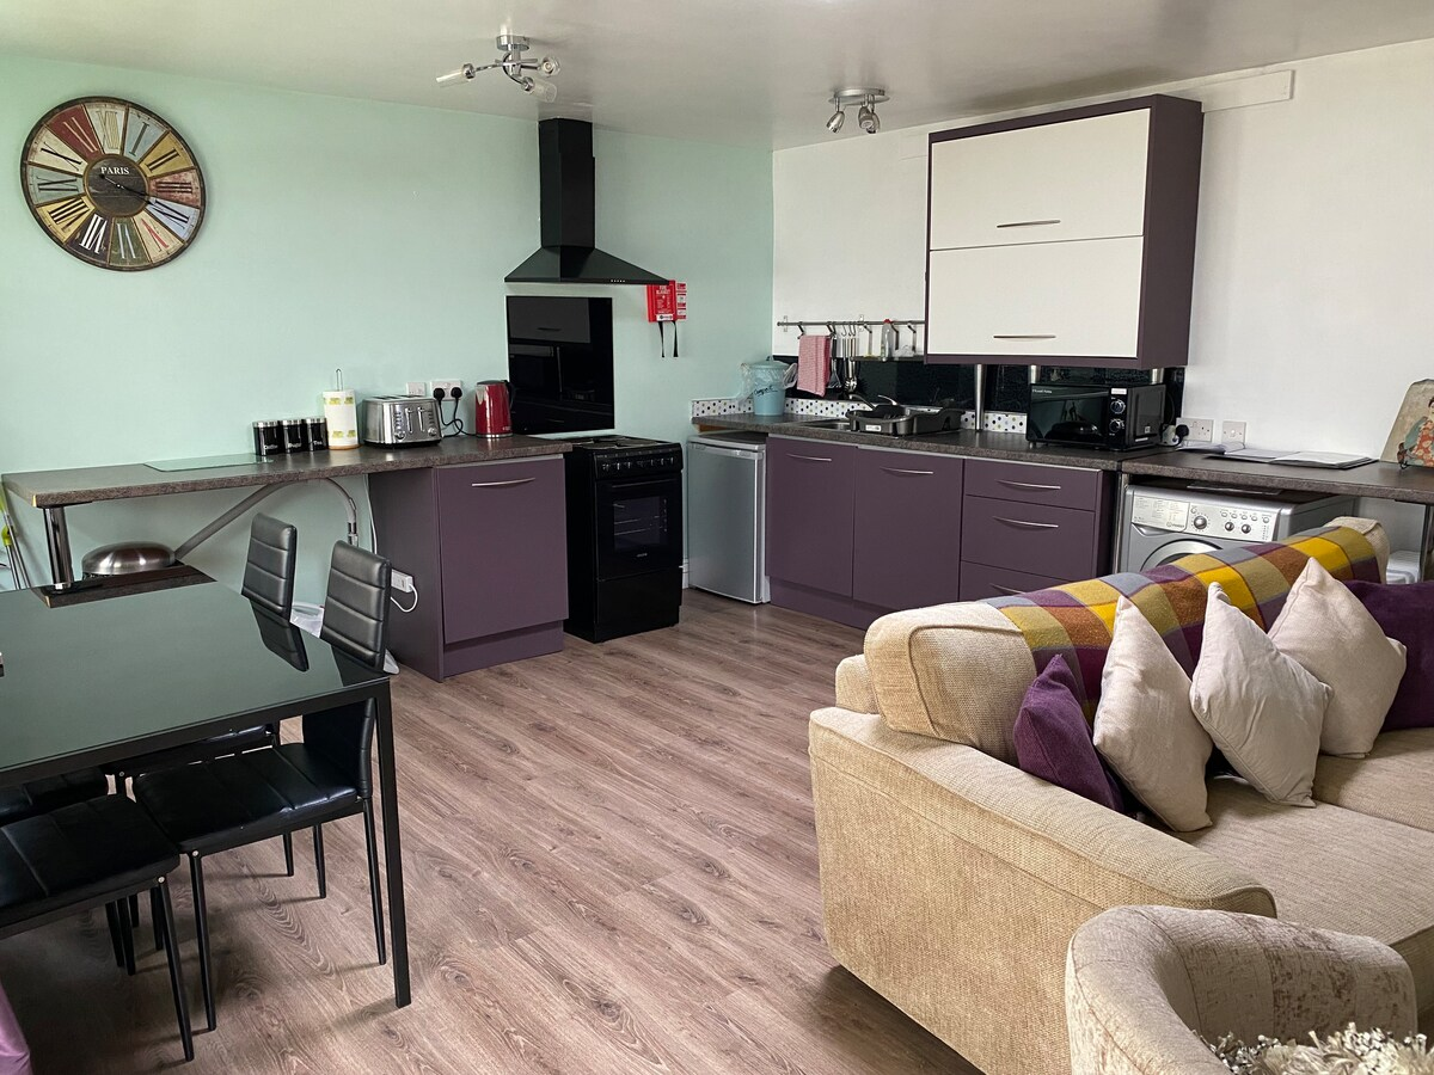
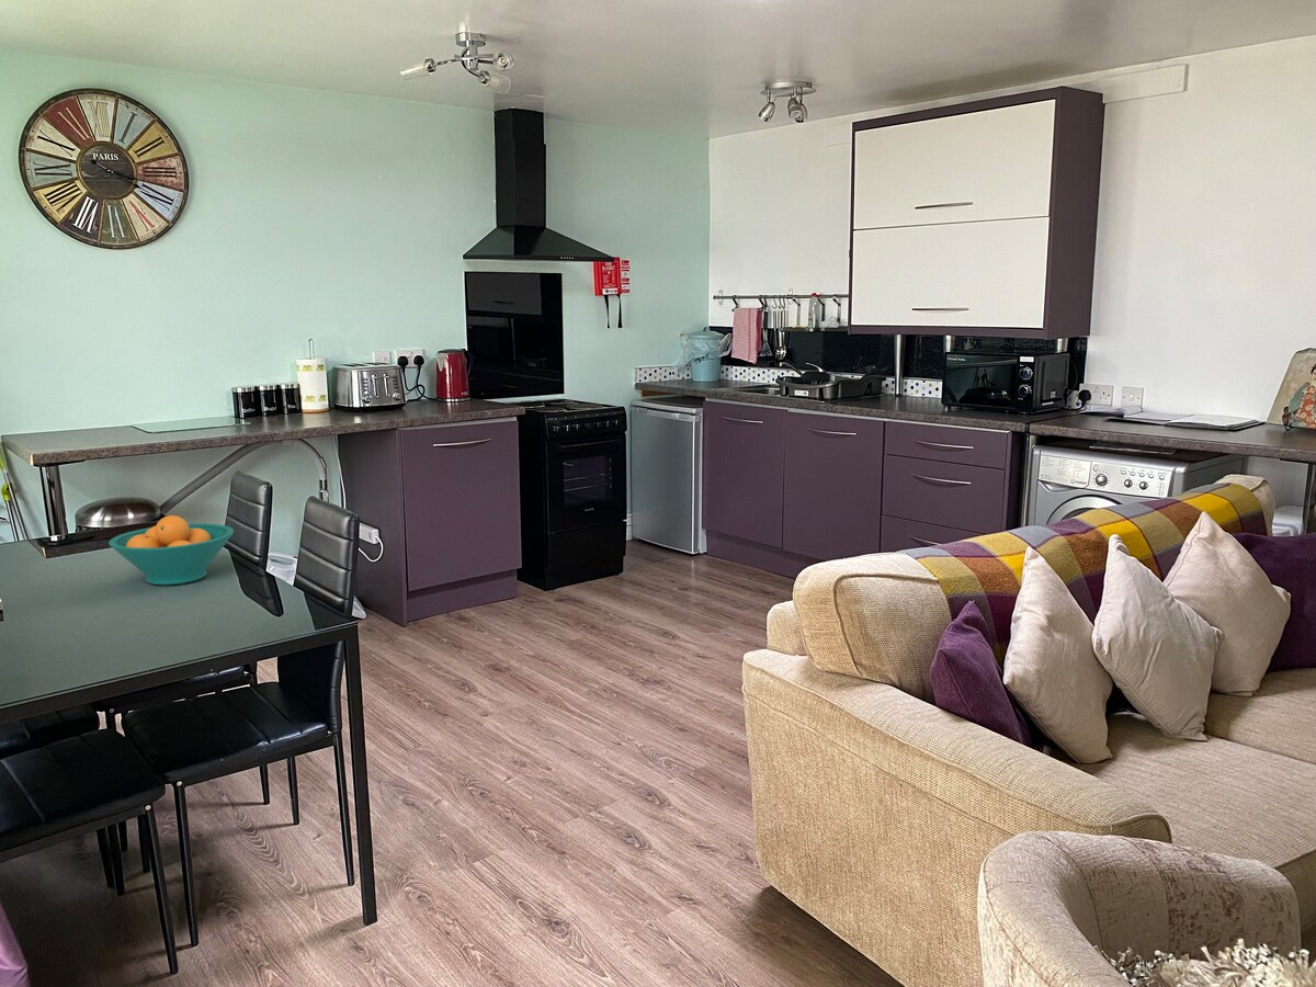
+ fruit bowl [107,514,235,586]
